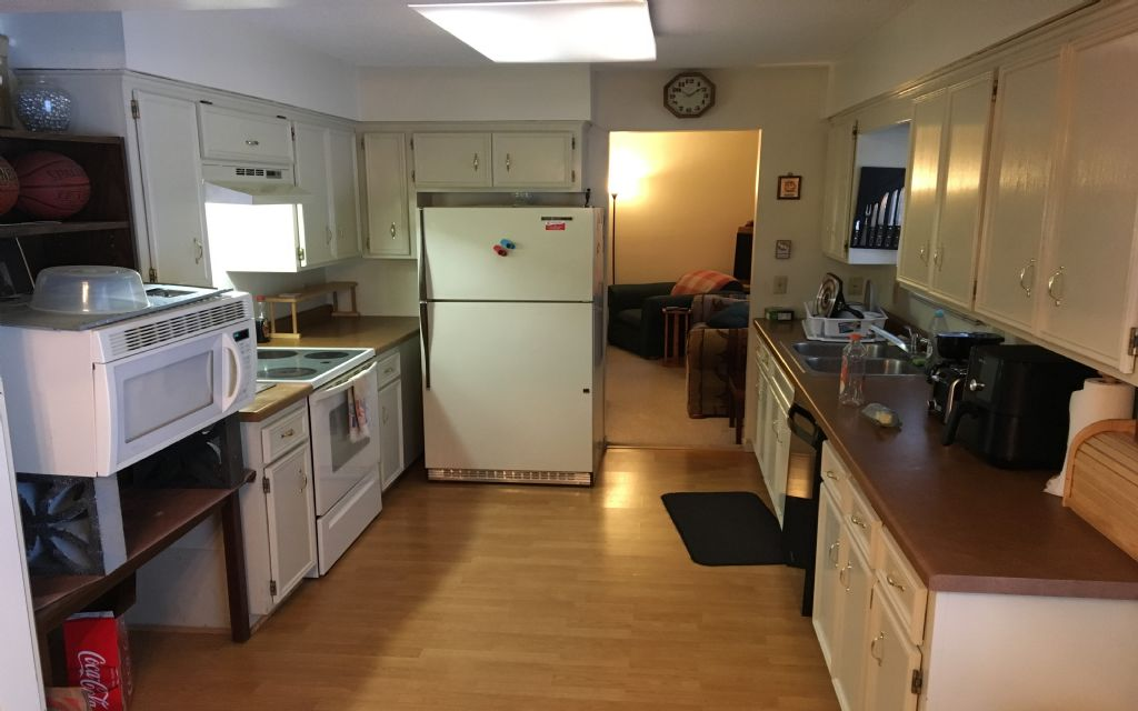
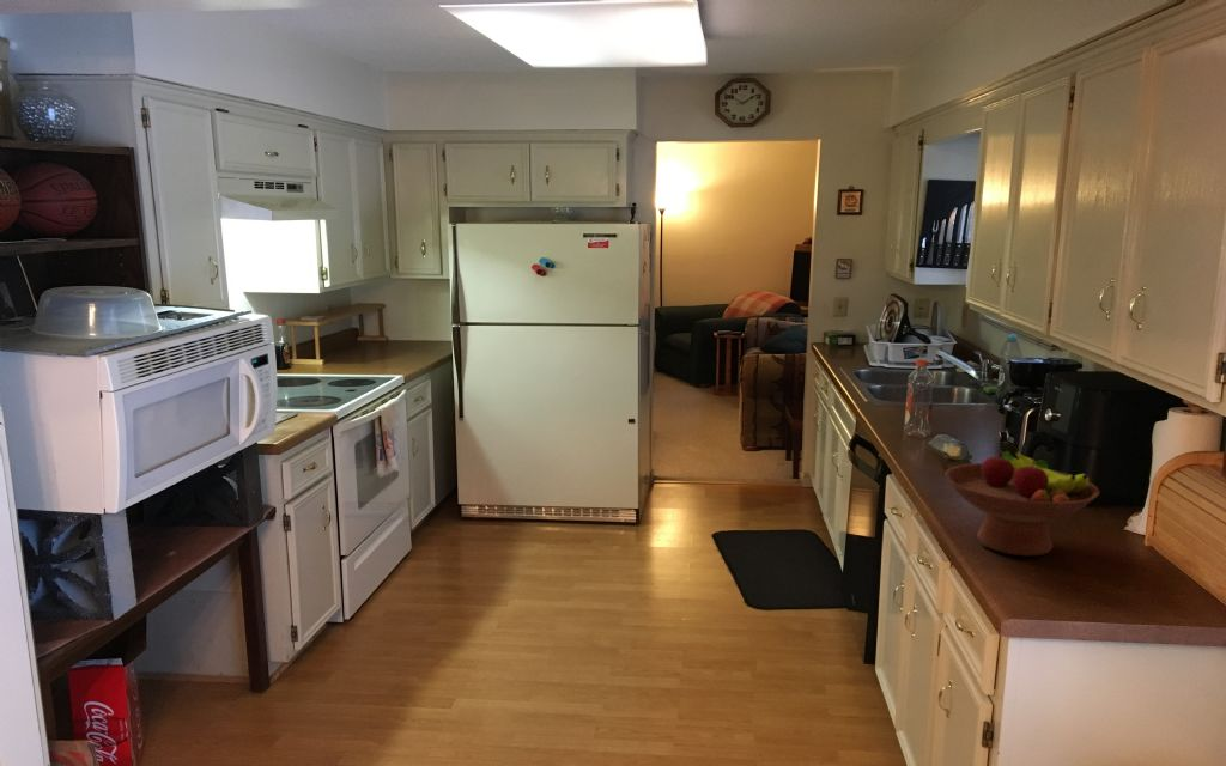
+ fruit bowl [943,443,1100,557]
